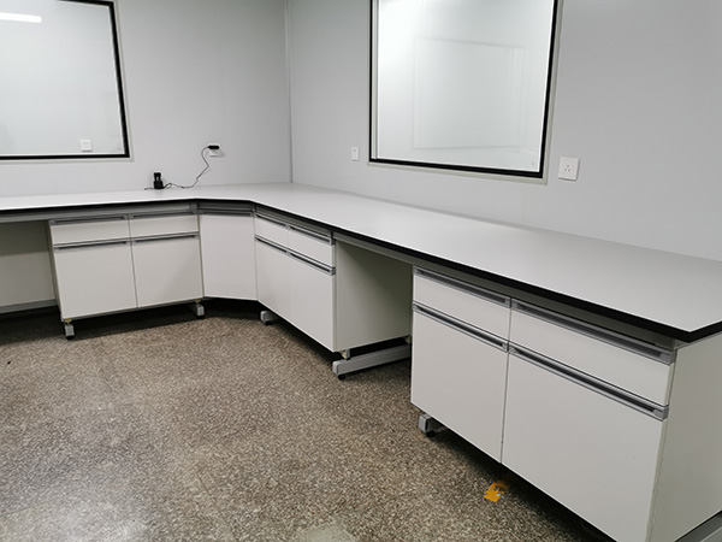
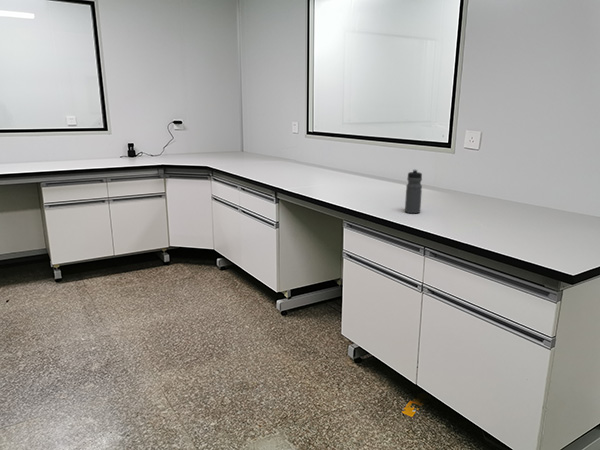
+ water bottle [404,168,423,214]
